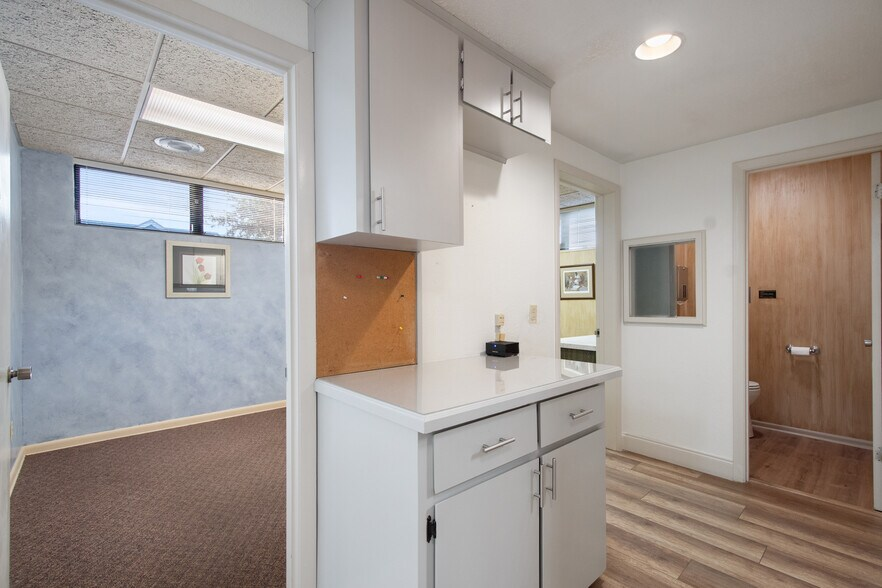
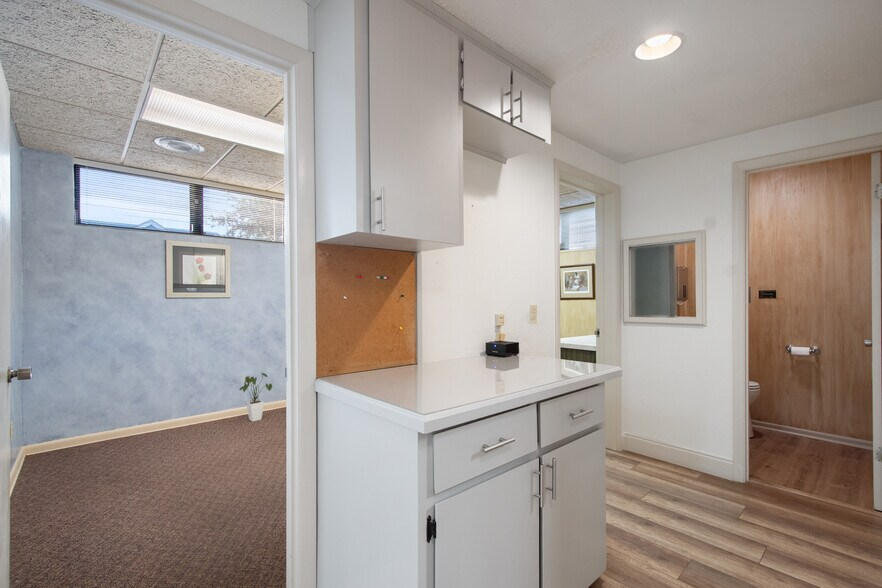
+ house plant [239,371,273,423]
